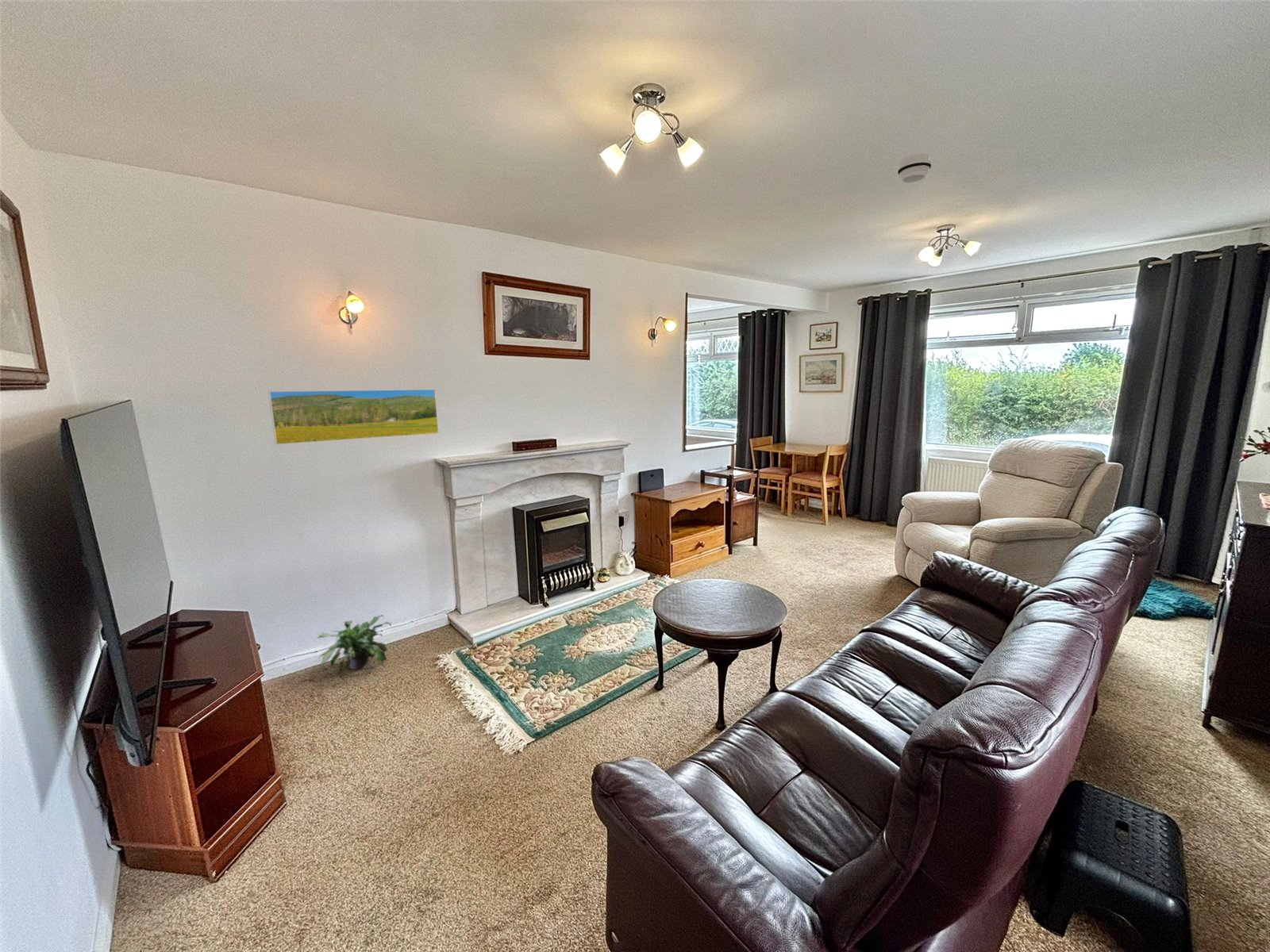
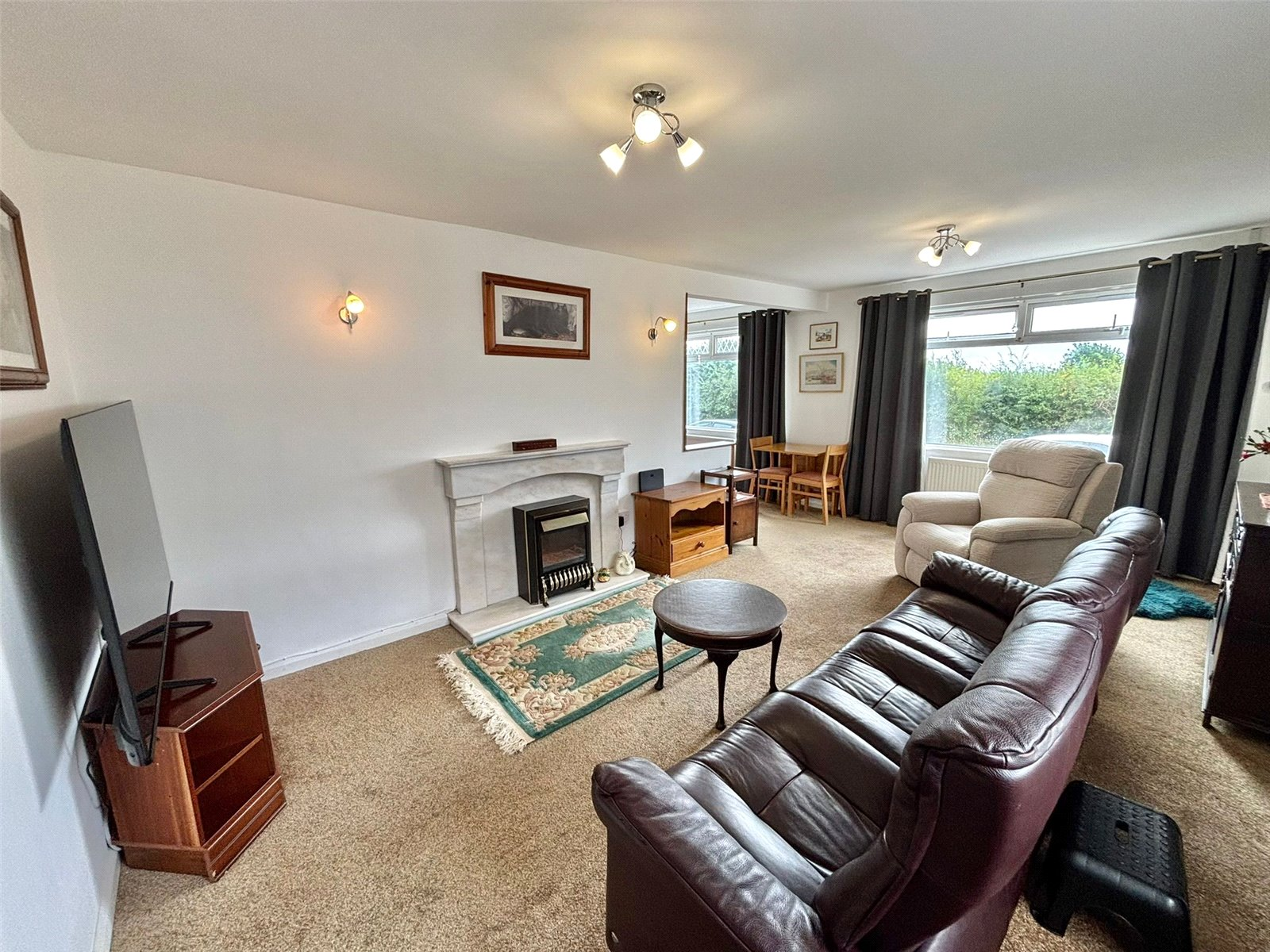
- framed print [267,388,440,446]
- potted plant [317,614,392,674]
- smoke detector [897,153,933,183]
